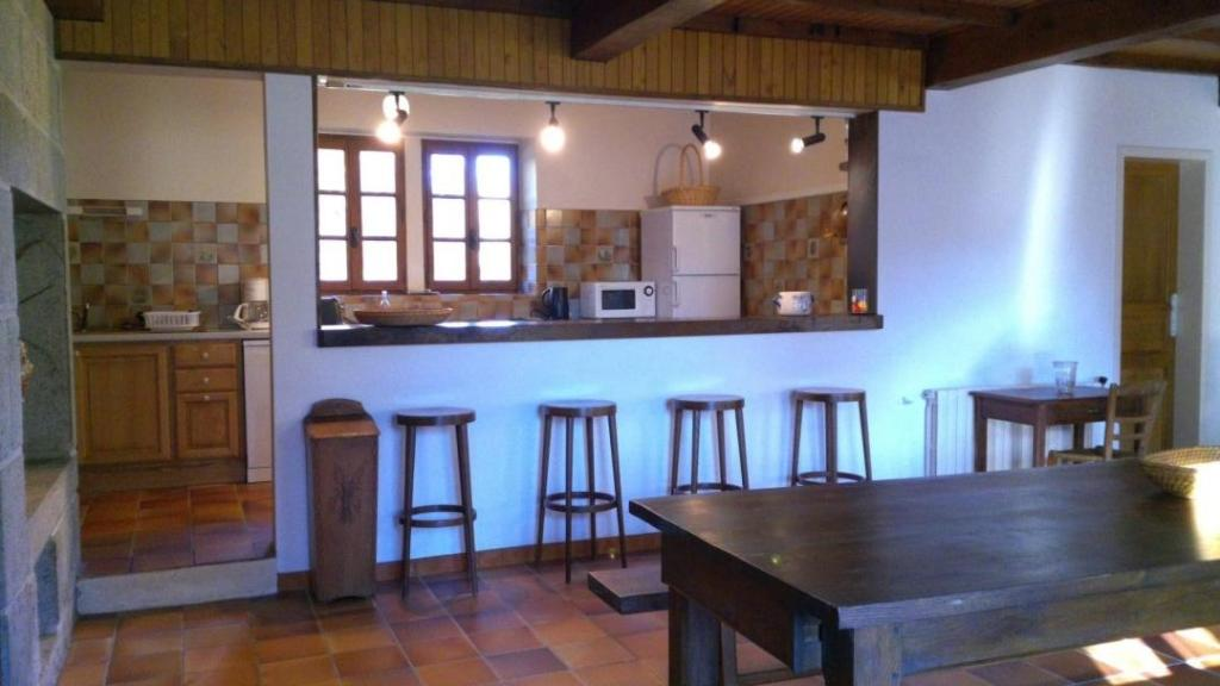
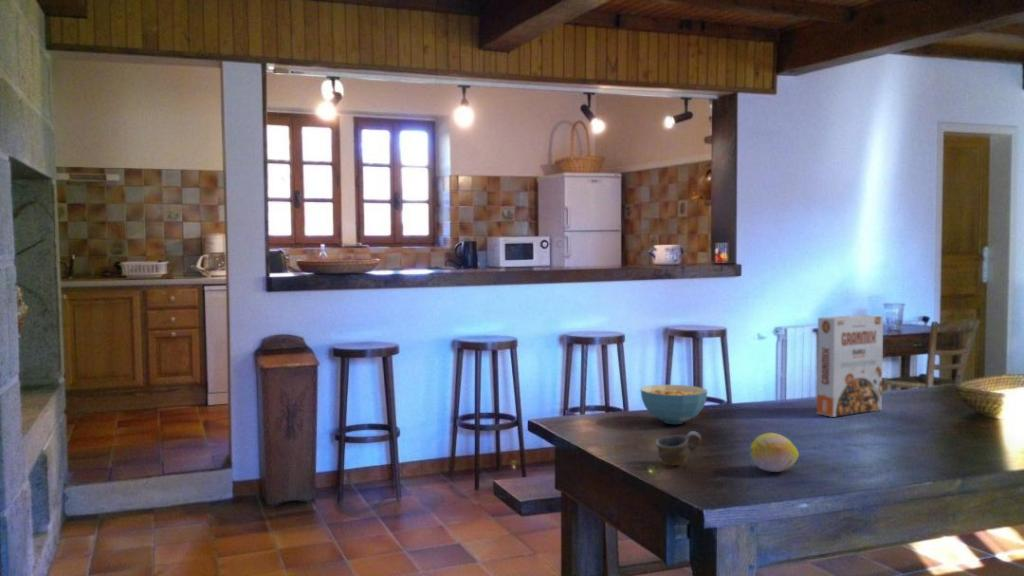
+ fruit [749,432,800,473]
+ cereal box [816,314,884,418]
+ cup [655,430,702,466]
+ cereal bowl [640,384,708,425]
